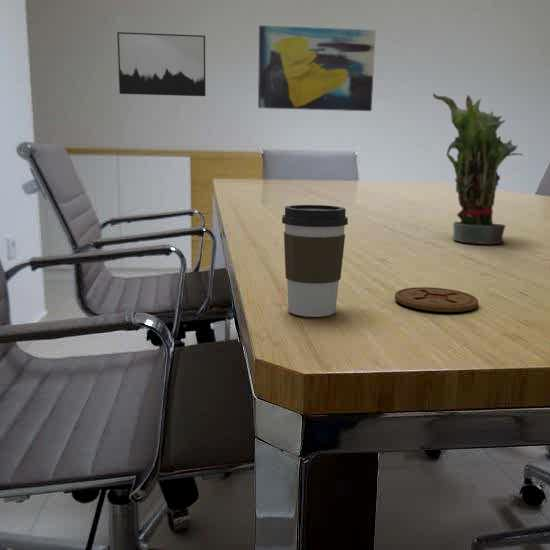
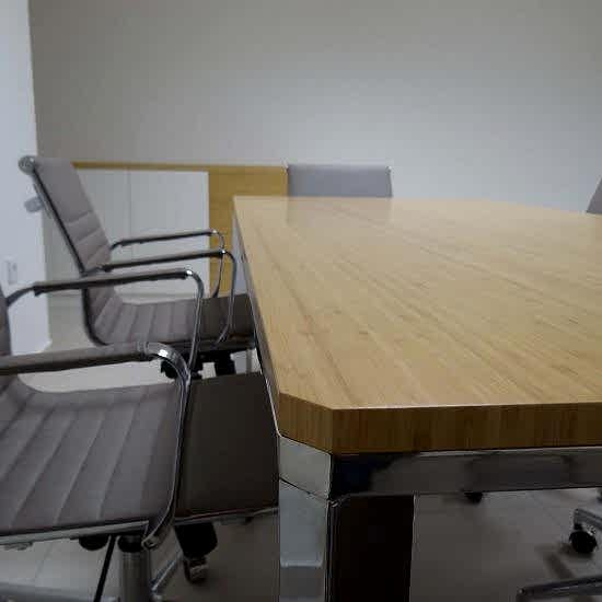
- potted plant [432,92,524,245]
- coaster [394,286,479,313]
- wall art [116,31,207,97]
- coffee cup [281,204,349,318]
- wall art [257,24,377,112]
